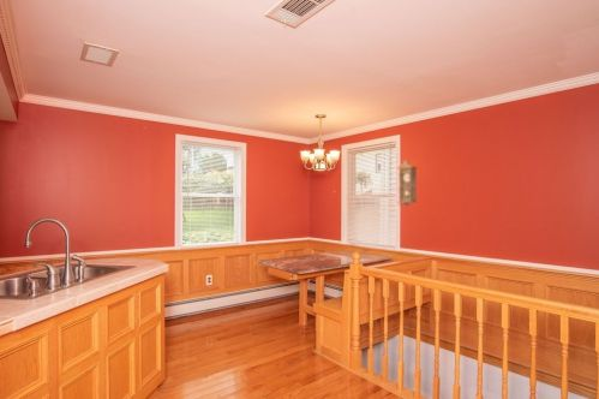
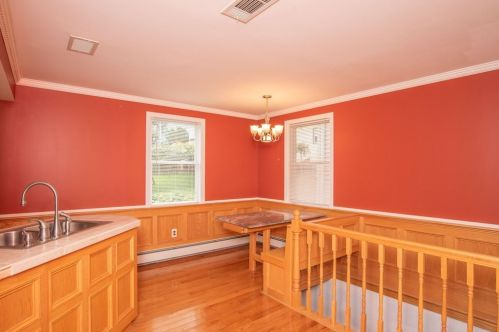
- pendulum clock [396,159,419,209]
